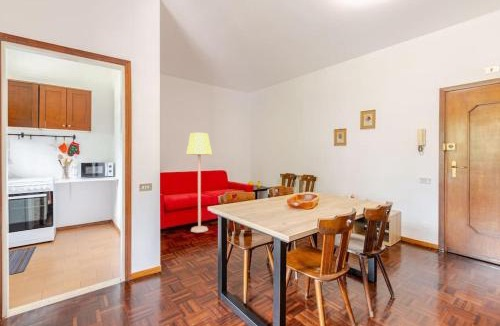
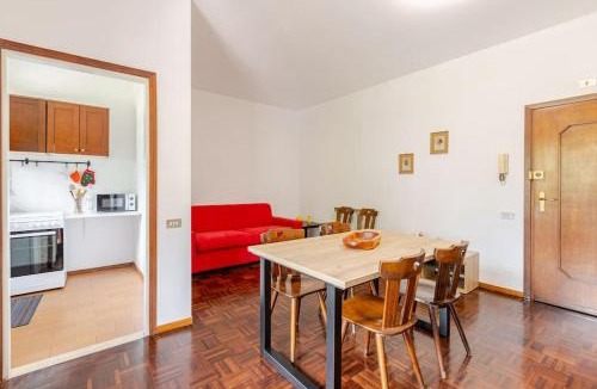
- lamp [185,132,213,234]
